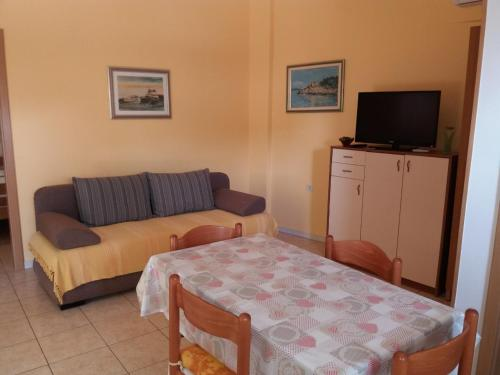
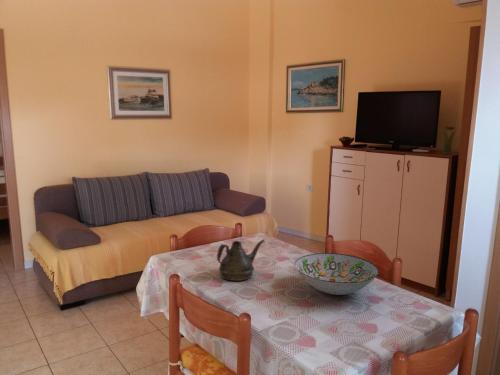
+ teapot [216,238,266,282]
+ decorative bowl [294,252,379,296]
